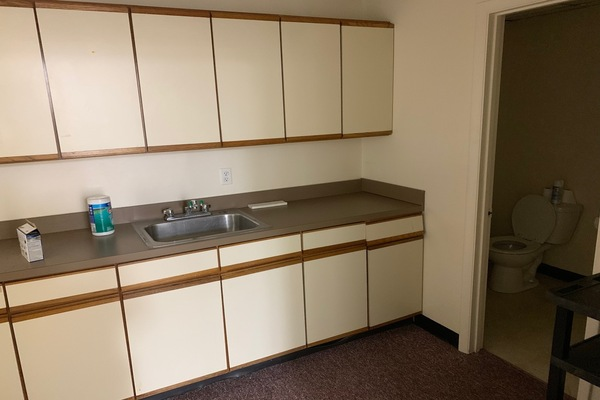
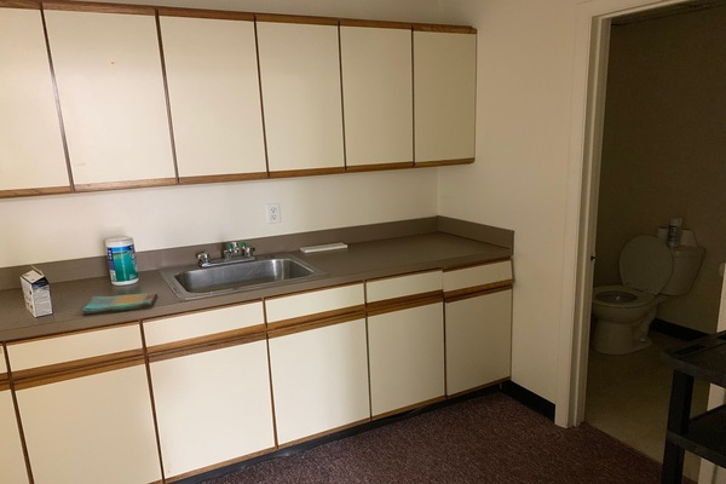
+ dish towel [80,292,159,316]
